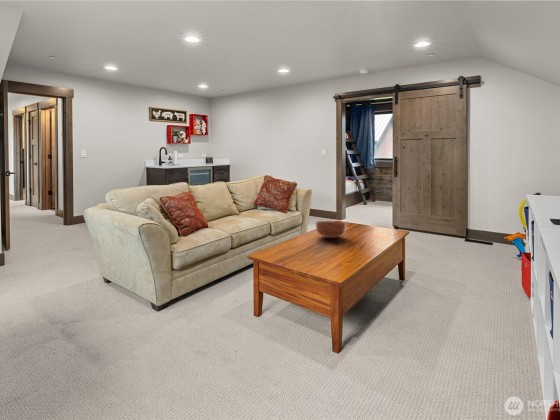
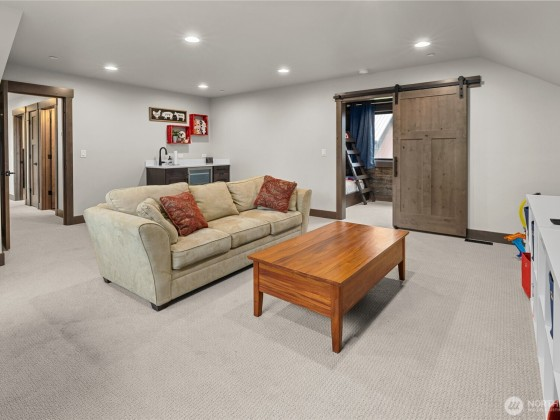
- bowl [315,220,347,239]
